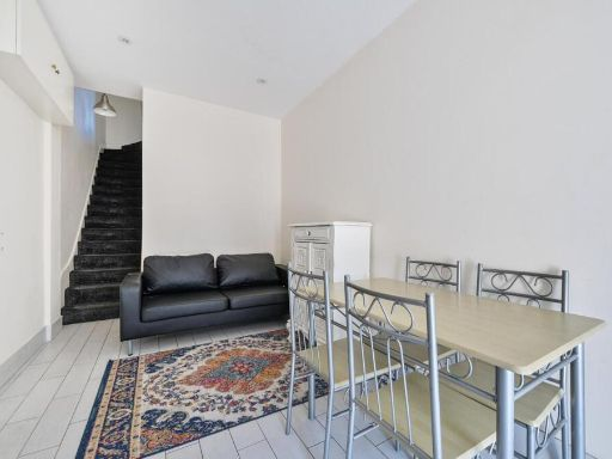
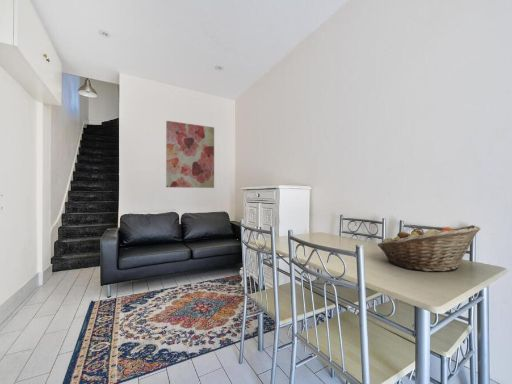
+ fruit basket [377,224,482,273]
+ wall art [165,120,215,189]
